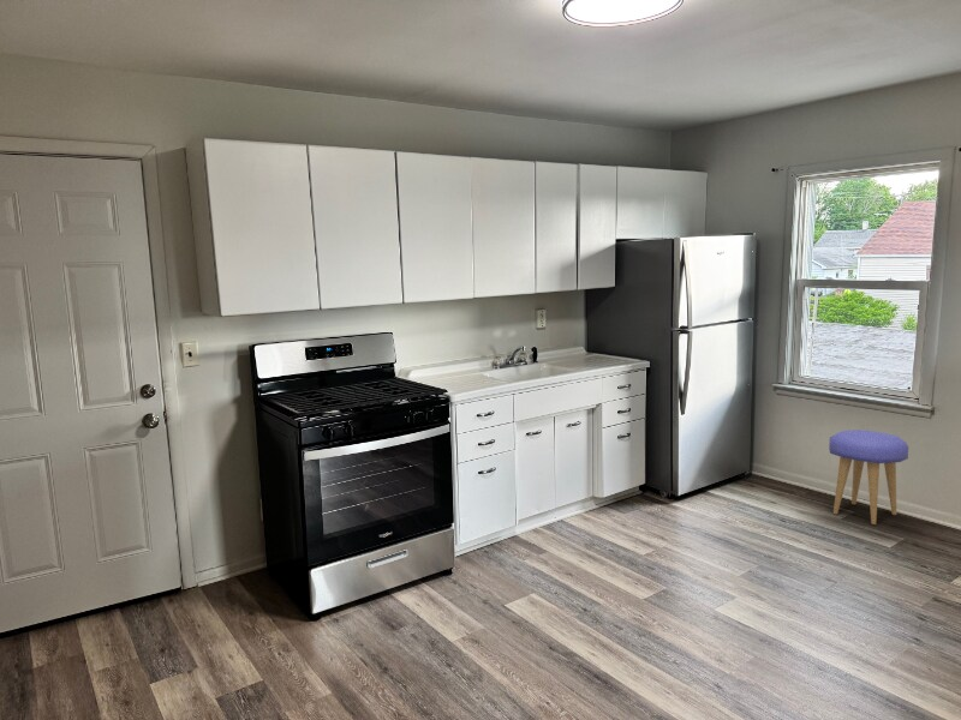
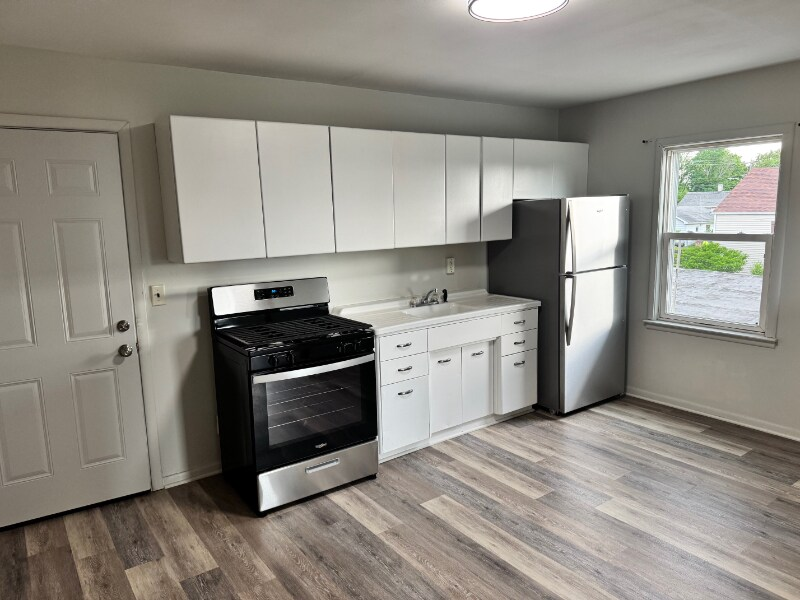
- stool [828,428,909,526]
